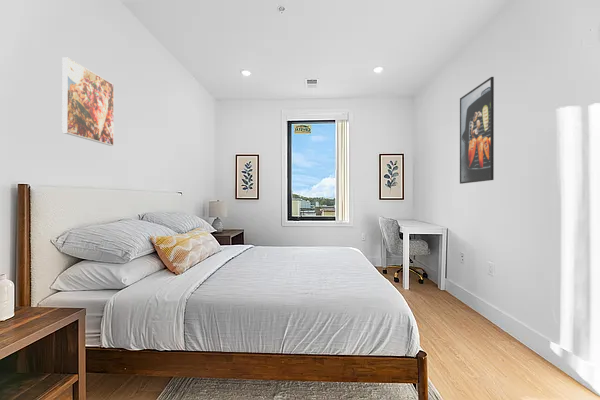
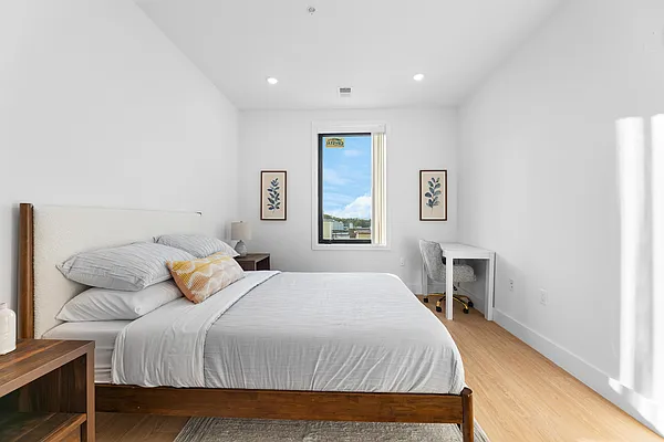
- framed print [61,56,115,147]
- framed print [459,76,495,185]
